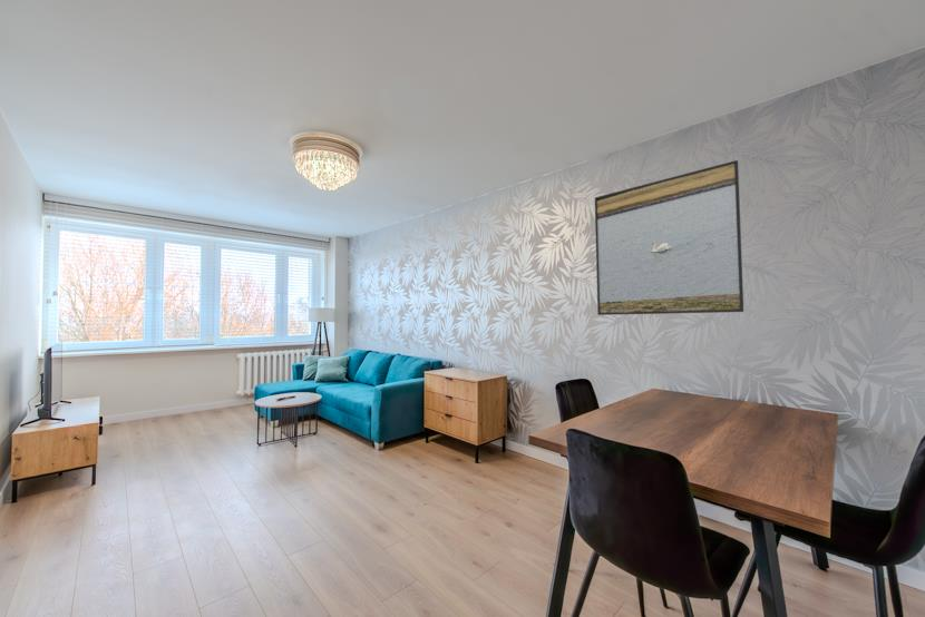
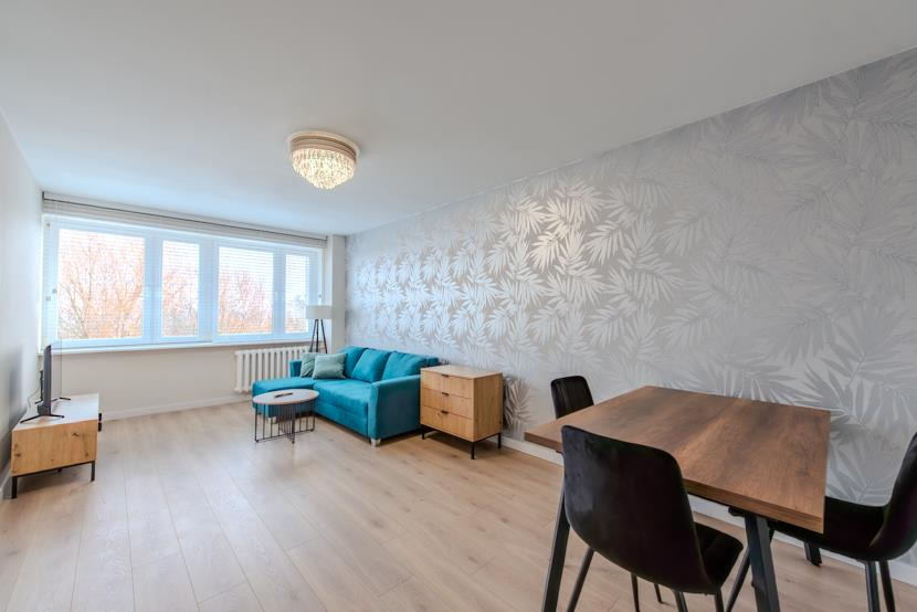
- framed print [594,159,744,316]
